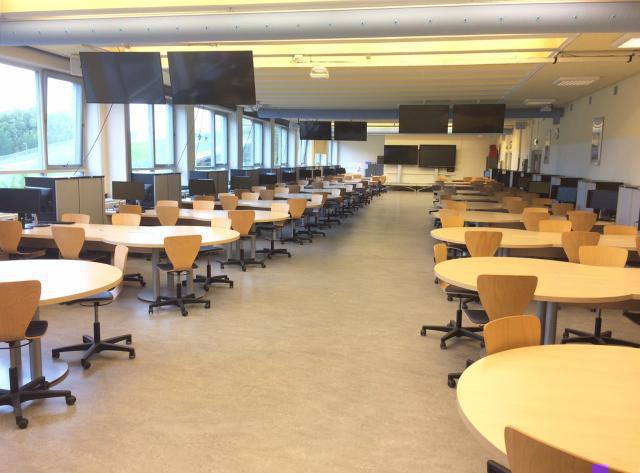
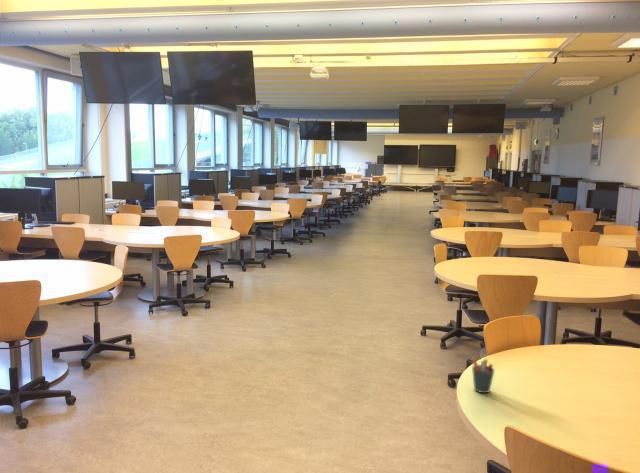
+ pen holder [471,357,496,394]
